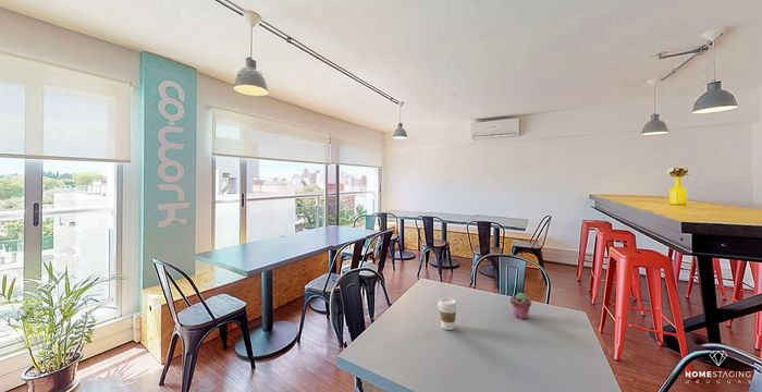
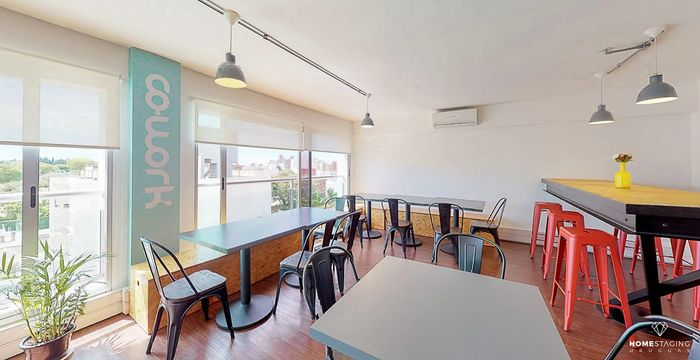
- coffee cup [437,297,458,331]
- potted succulent [509,292,532,320]
